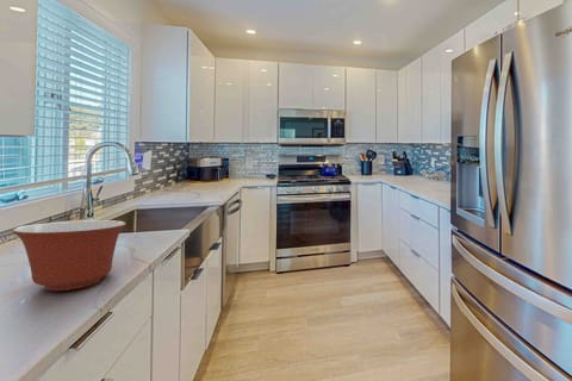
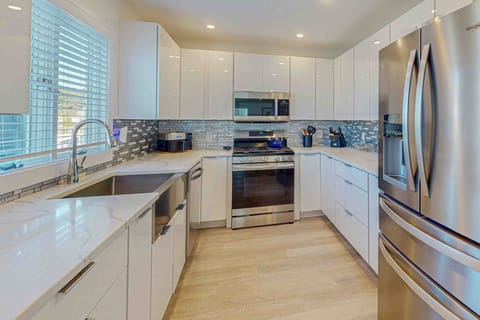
- mixing bowl [11,219,128,292]
